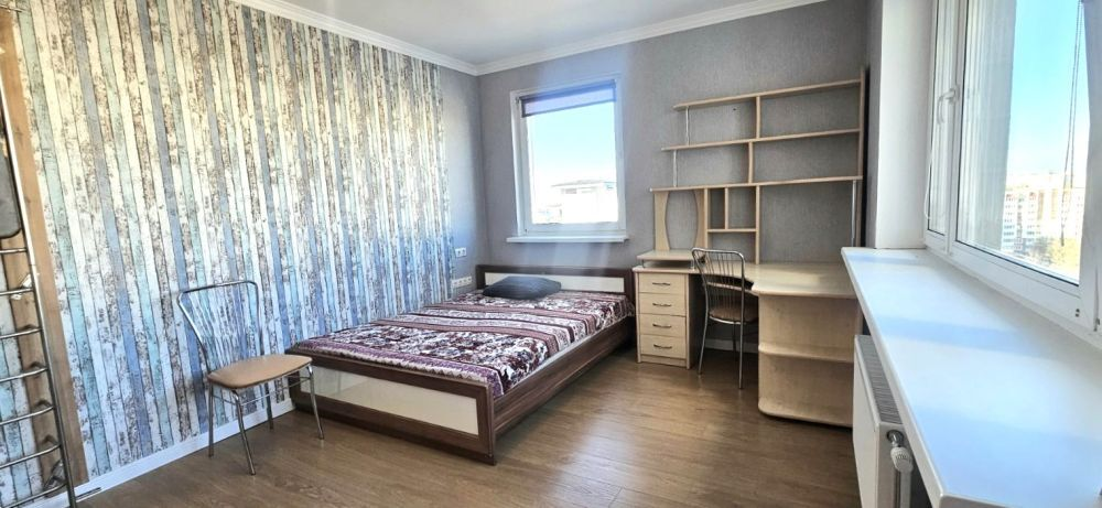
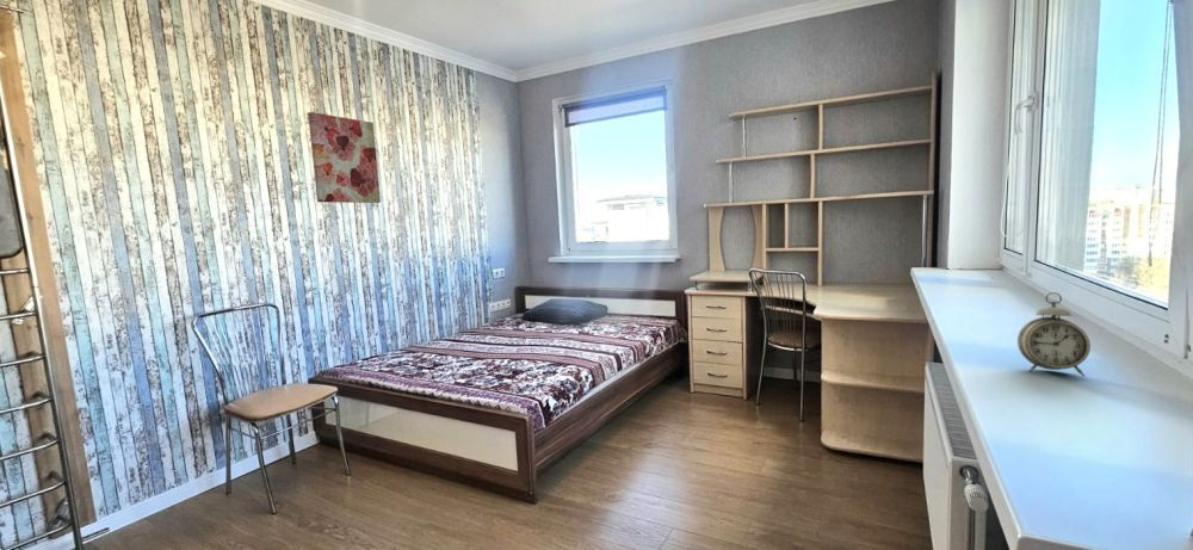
+ alarm clock [1016,291,1092,378]
+ wall art [307,111,382,204]
